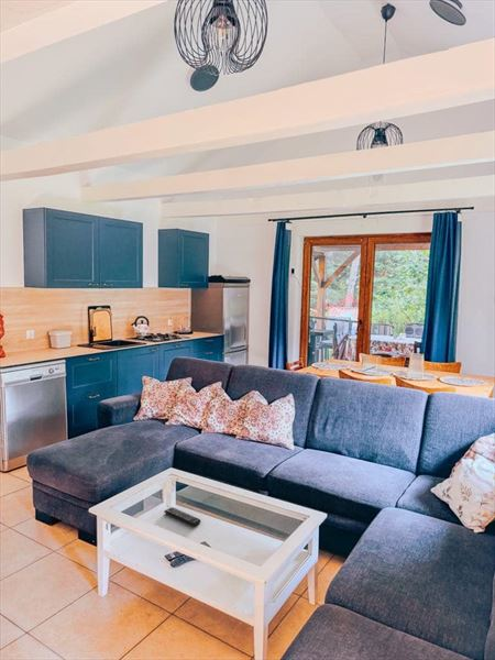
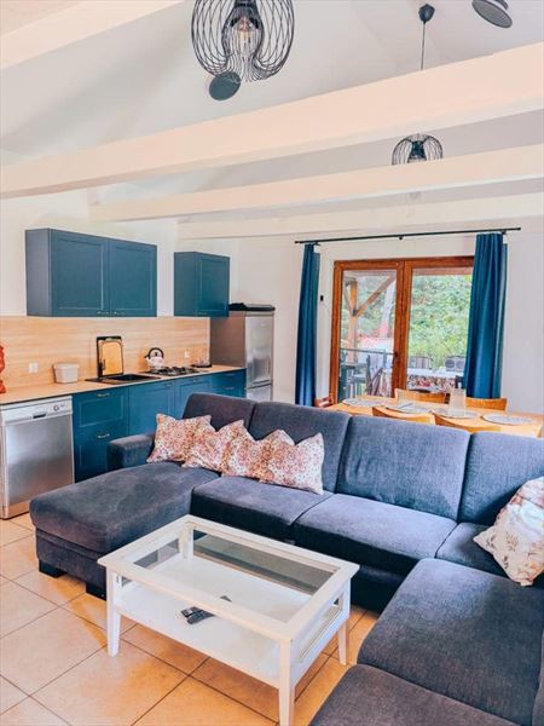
- remote control [163,506,201,527]
